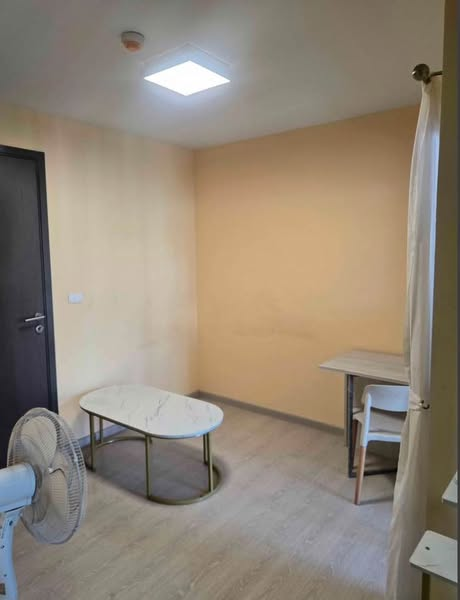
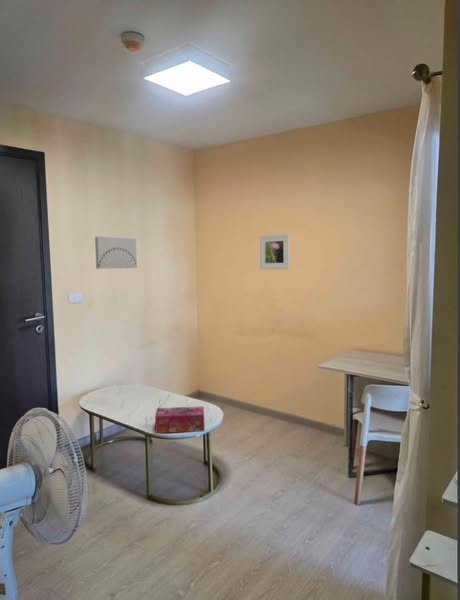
+ tissue box [154,405,205,434]
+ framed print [259,233,291,270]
+ wall art [94,236,138,270]
